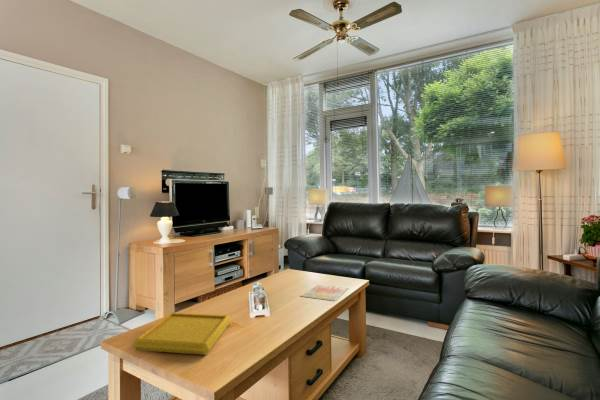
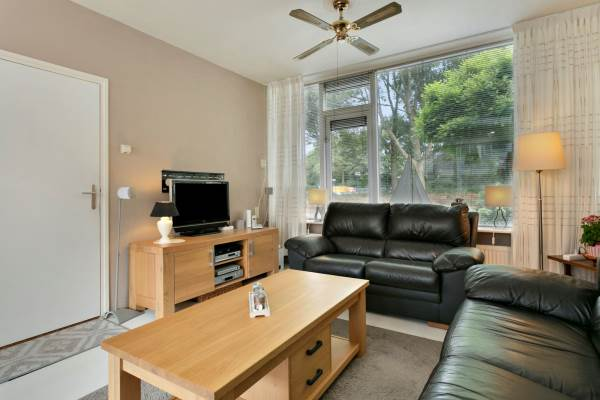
- magazine [300,283,349,302]
- serving tray [132,312,232,356]
